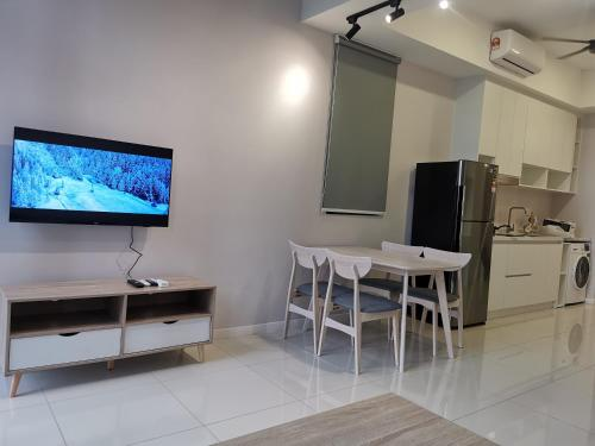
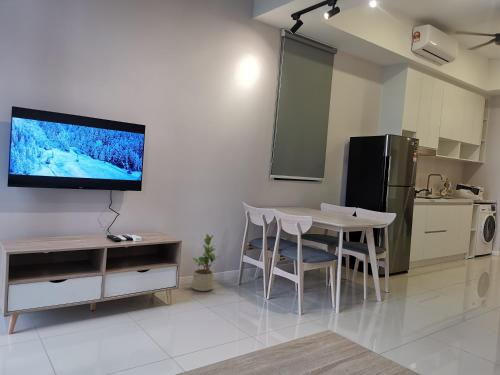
+ potted plant [191,233,220,292]
